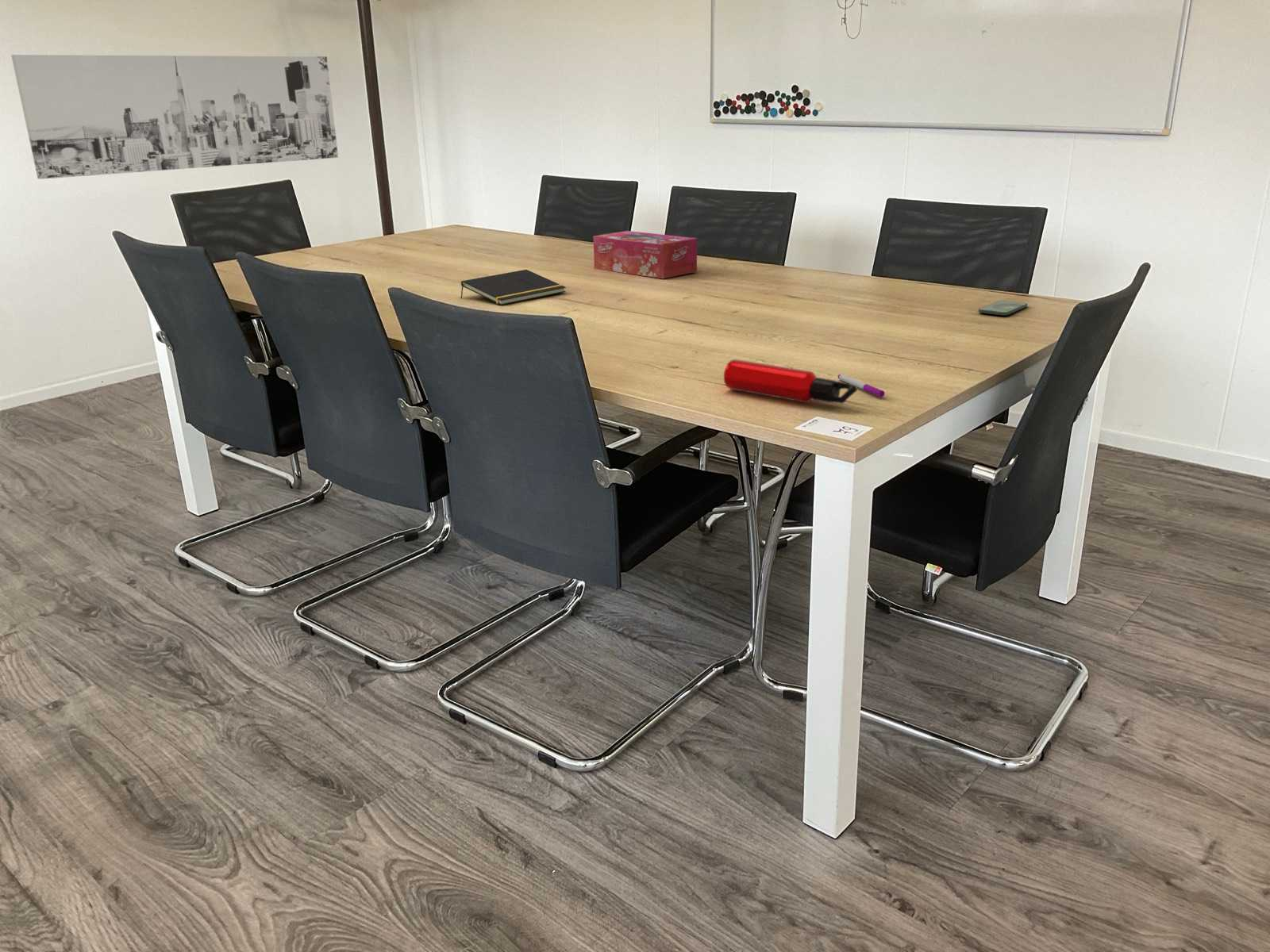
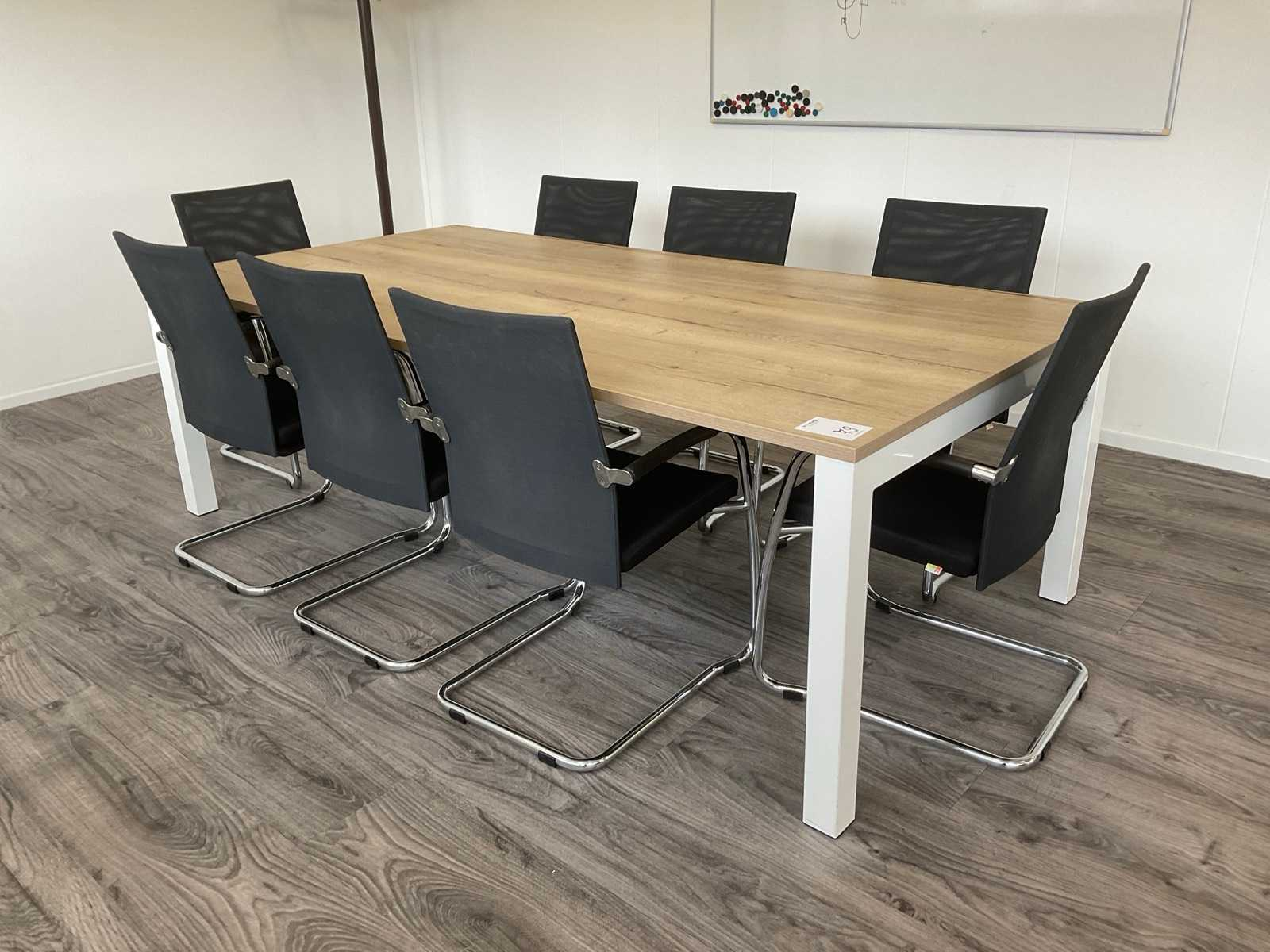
- notepad [460,269,567,305]
- pen [837,374,885,398]
- water bottle [723,359,858,405]
- smartphone [978,300,1028,316]
- wall art [10,54,339,180]
- tissue box [593,230,698,279]
